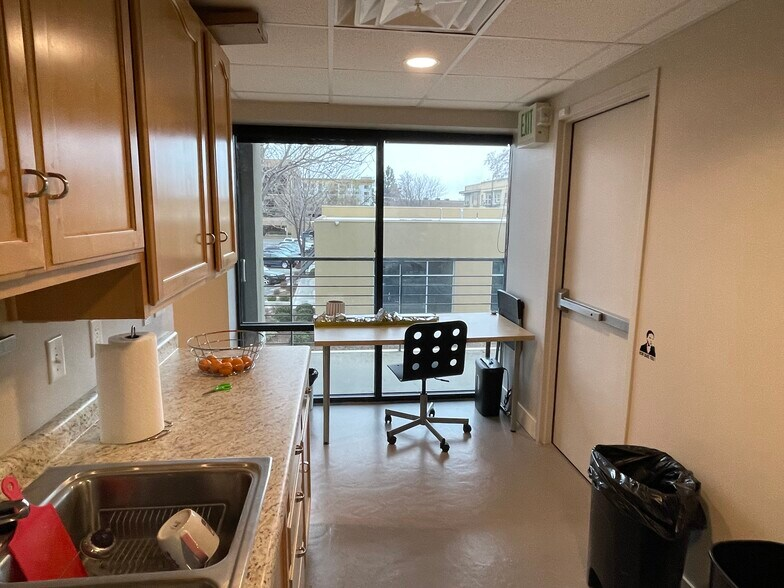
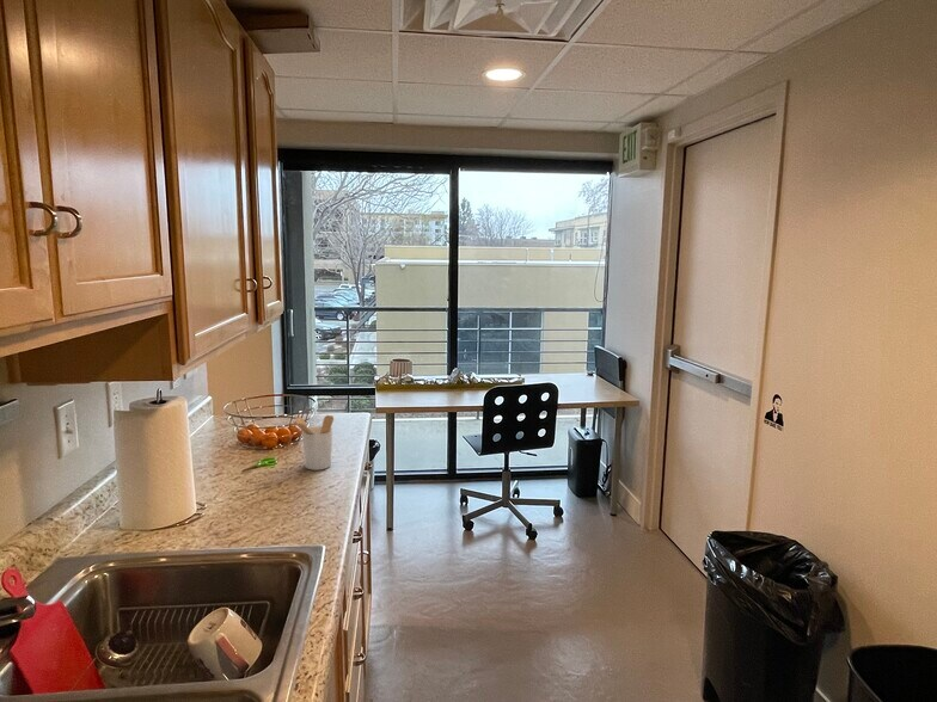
+ utensil holder [289,414,335,472]
